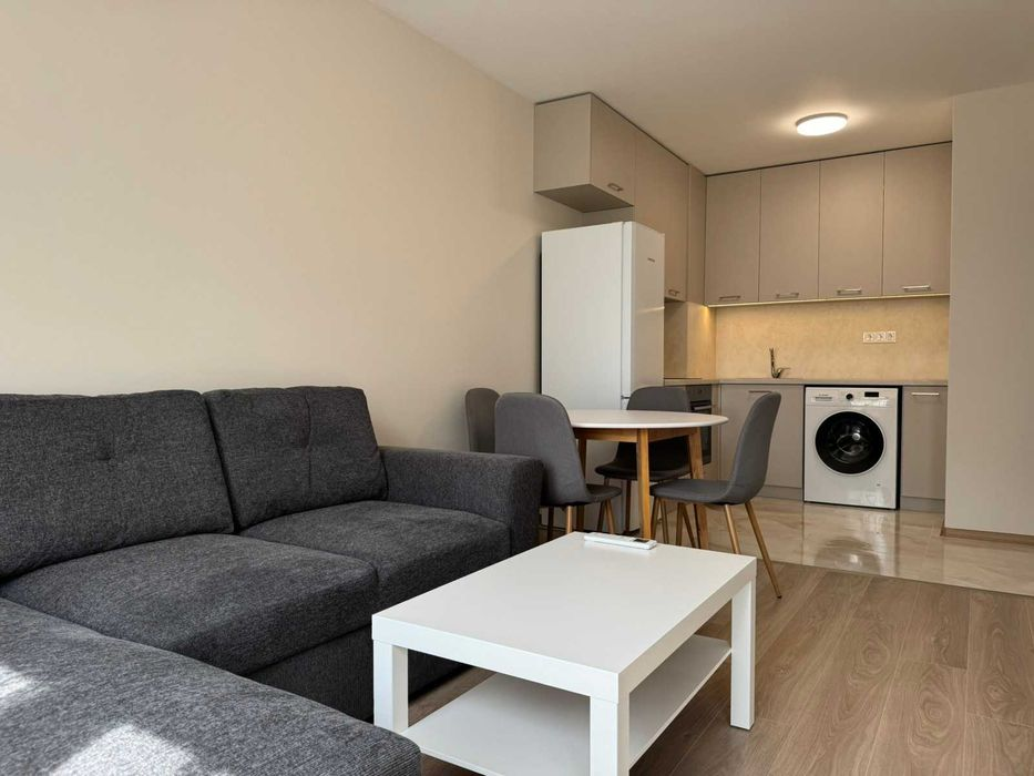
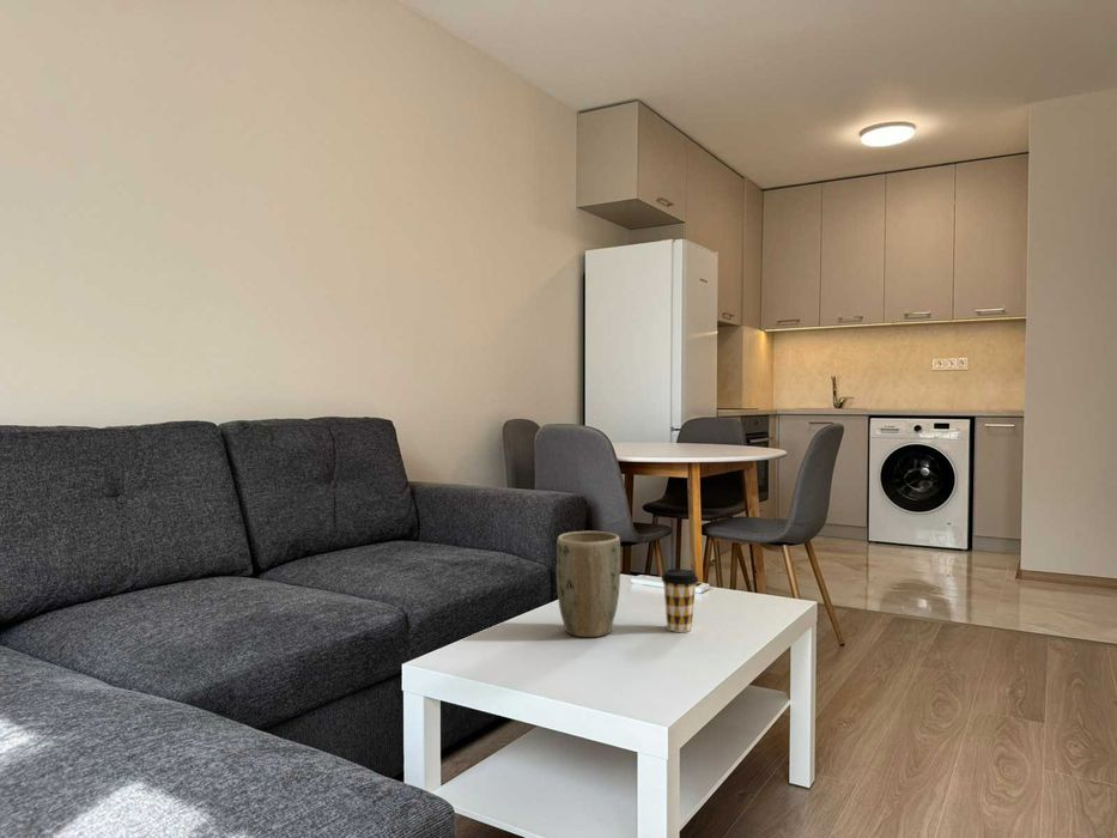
+ coffee cup [661,567,699,633]
+ plant pot [556,530,621,638]
